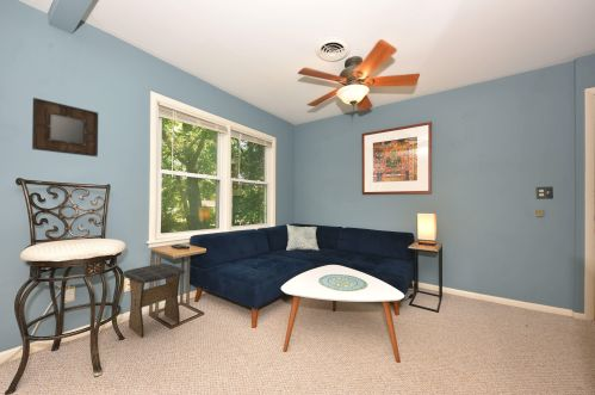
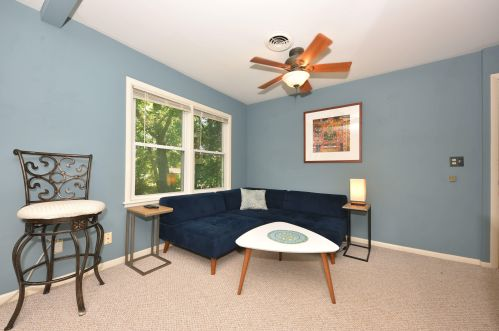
- stool [122,263,186,339]
- home mirror [31,97,99,158]
